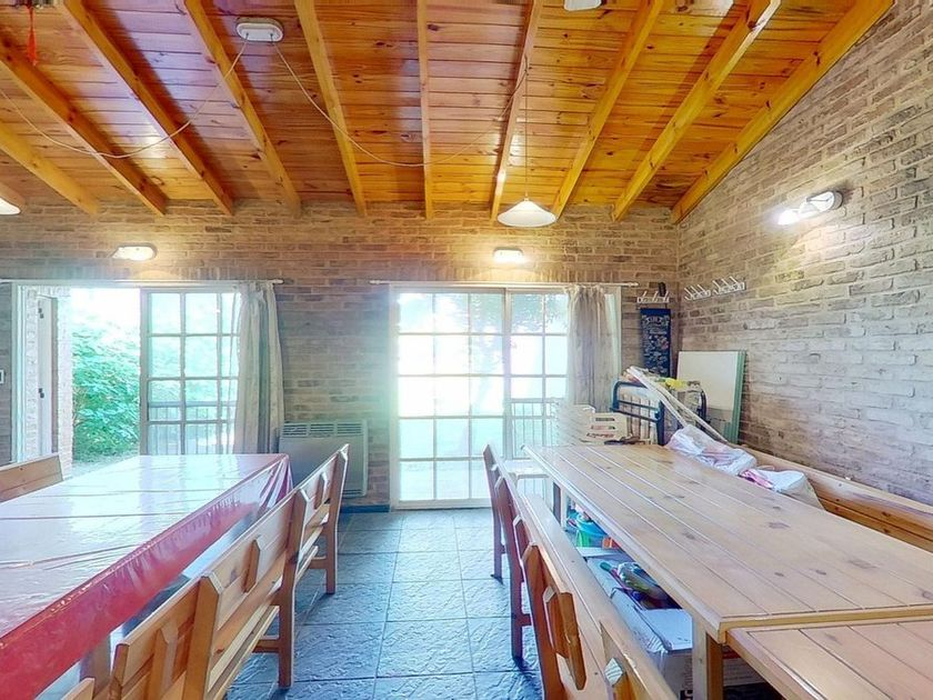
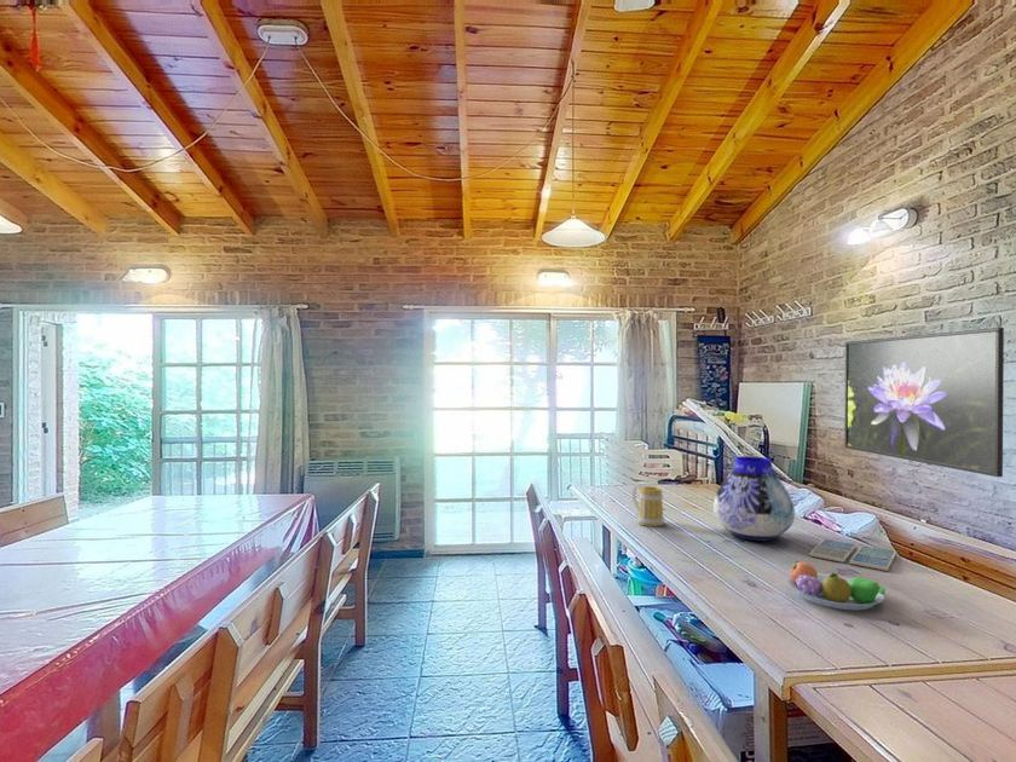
+ vase [712,455,796,542]
+ mug [630,484,665,527]
+ fruit bowl [786,560,887,612]
+ drink coaster [808,537,897,572]
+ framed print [843,327,1005,478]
